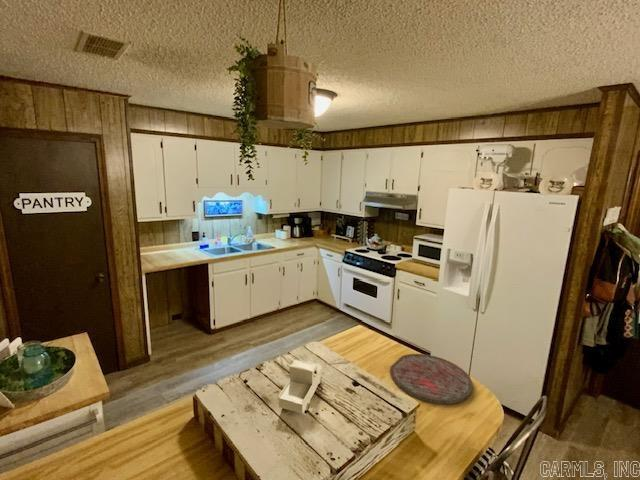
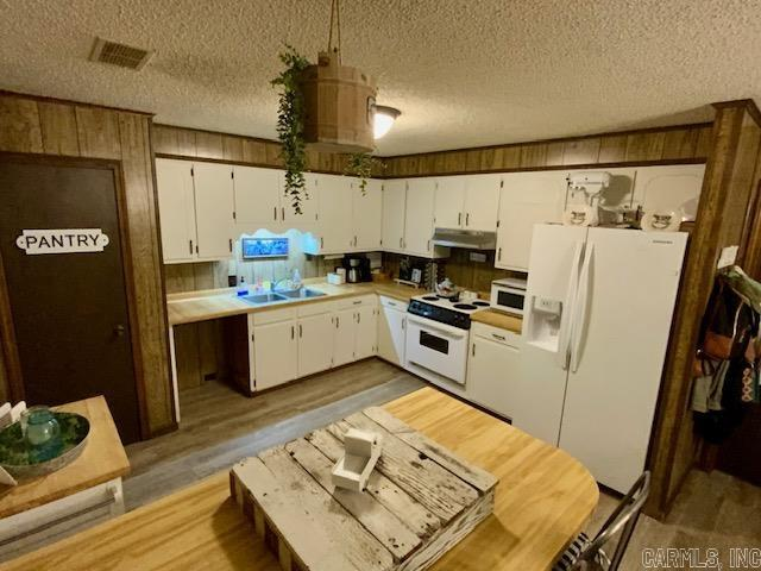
- cutting board [389,353,474,405]
